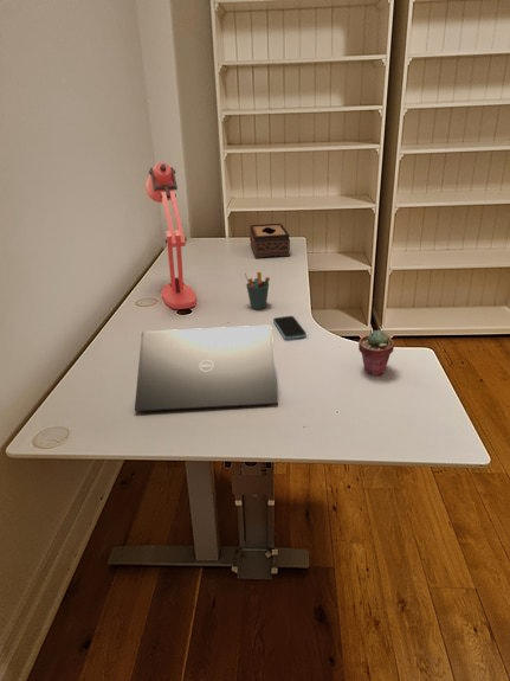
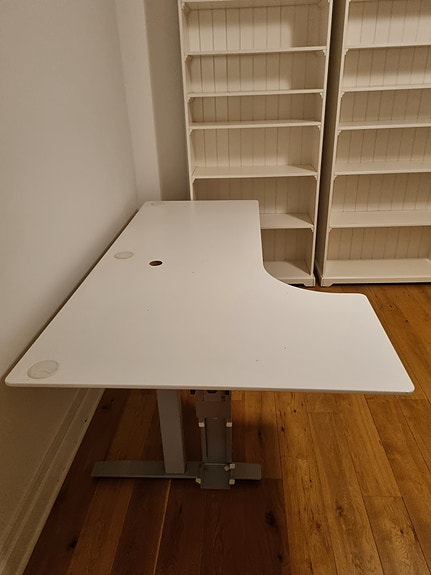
- laptop [134,325,279,412]
- tissue box [248,223,291,259]
- potted succulent [357,328,395,377]
- desk lamp [144,161,198,310]
- pen holder [244,271,271,310]
- smartphone [272,315,308,340]
